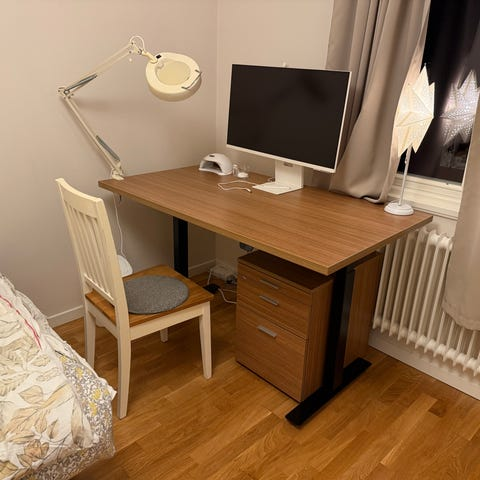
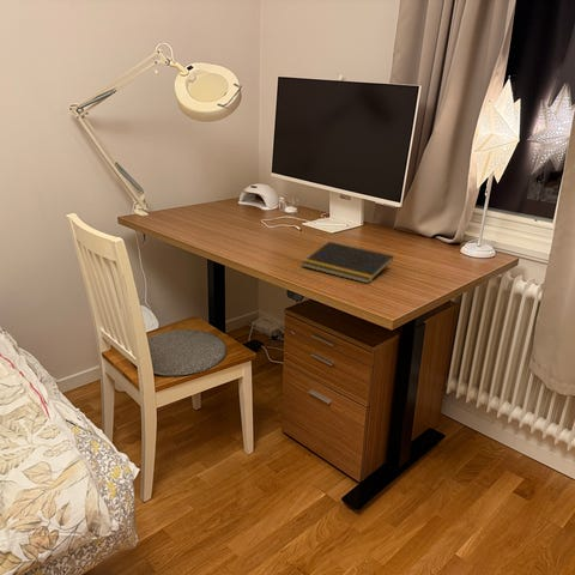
+ notepad [301,241,394,285]
